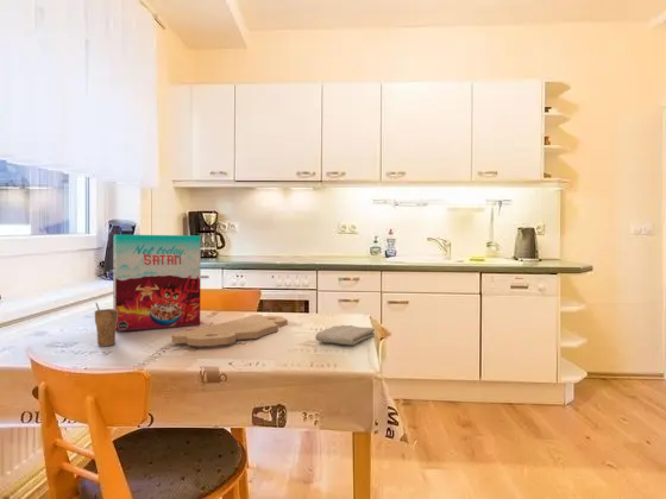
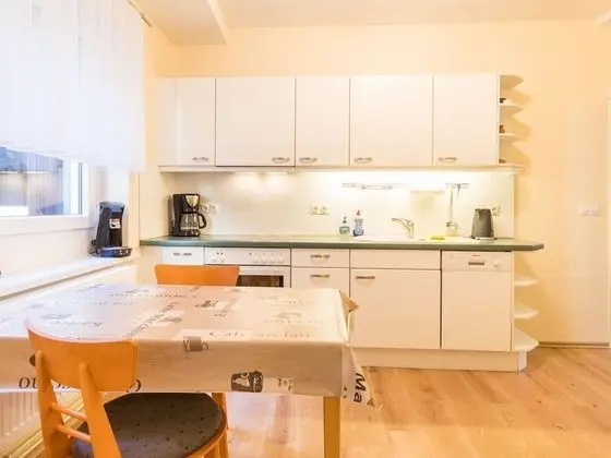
- cutting board [171,314,289,347]
- washcloth [314,324,376,346]
- cereal box [112,234,202,333]
- cup [94,302,118,347]
